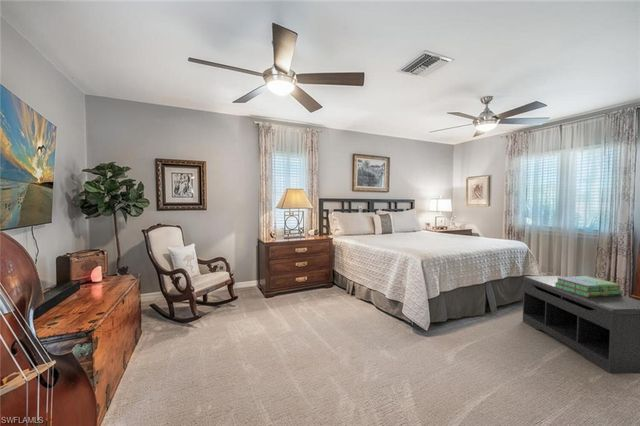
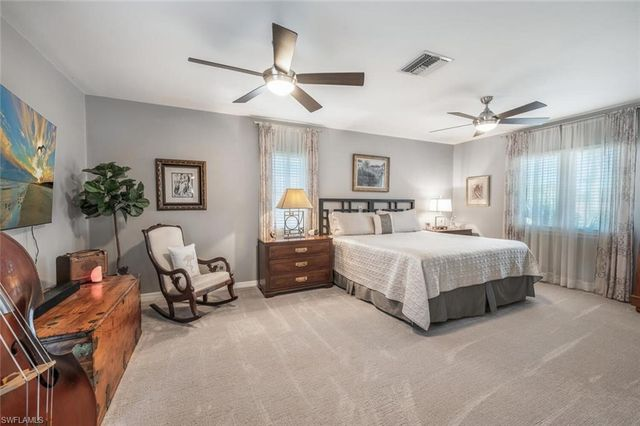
- bench [522,275,640,375]
- stack of books [555,275,623,297]
